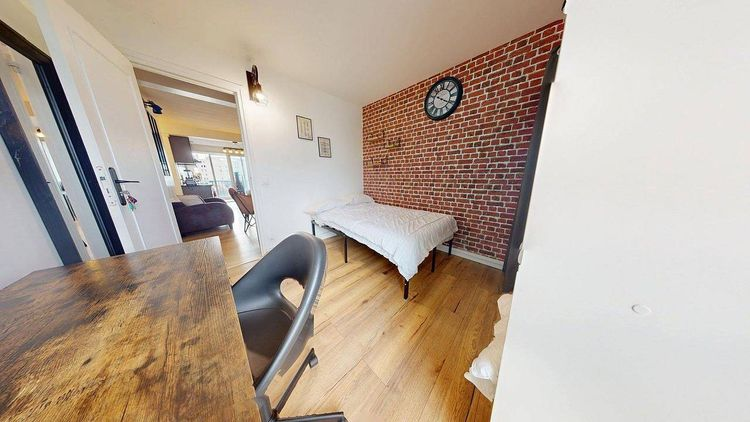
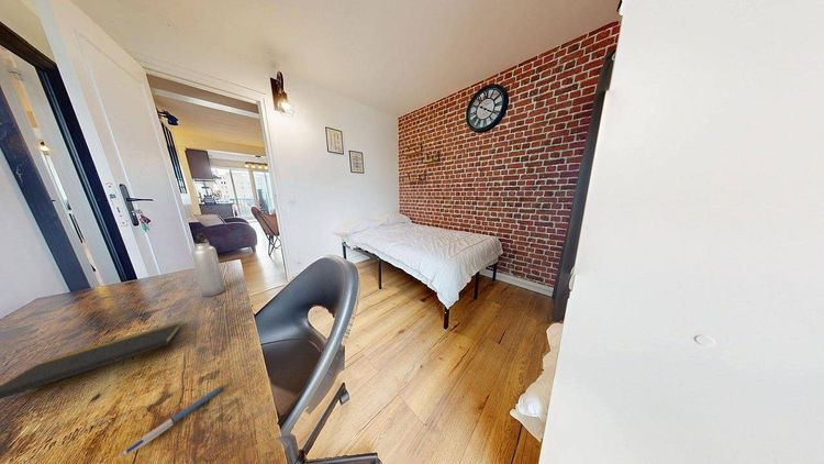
+ water bottle [190,232,225,298]
+ notepad [0,320,183,400]
+ pen [118,384,226,459]
